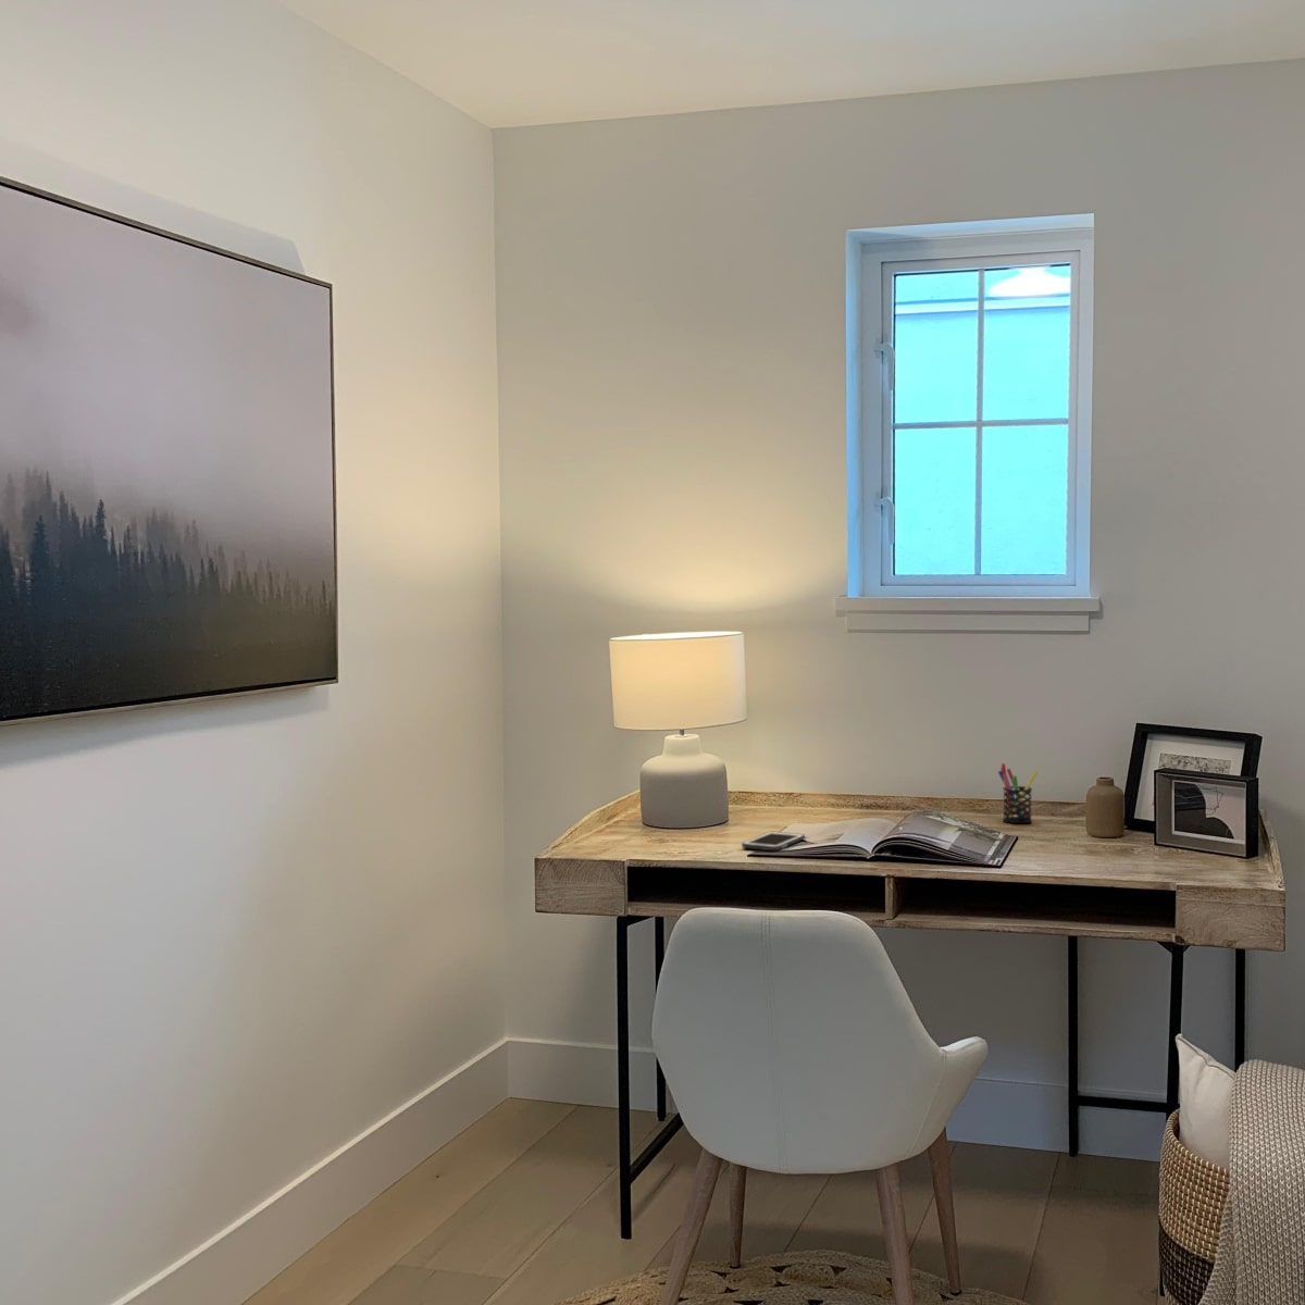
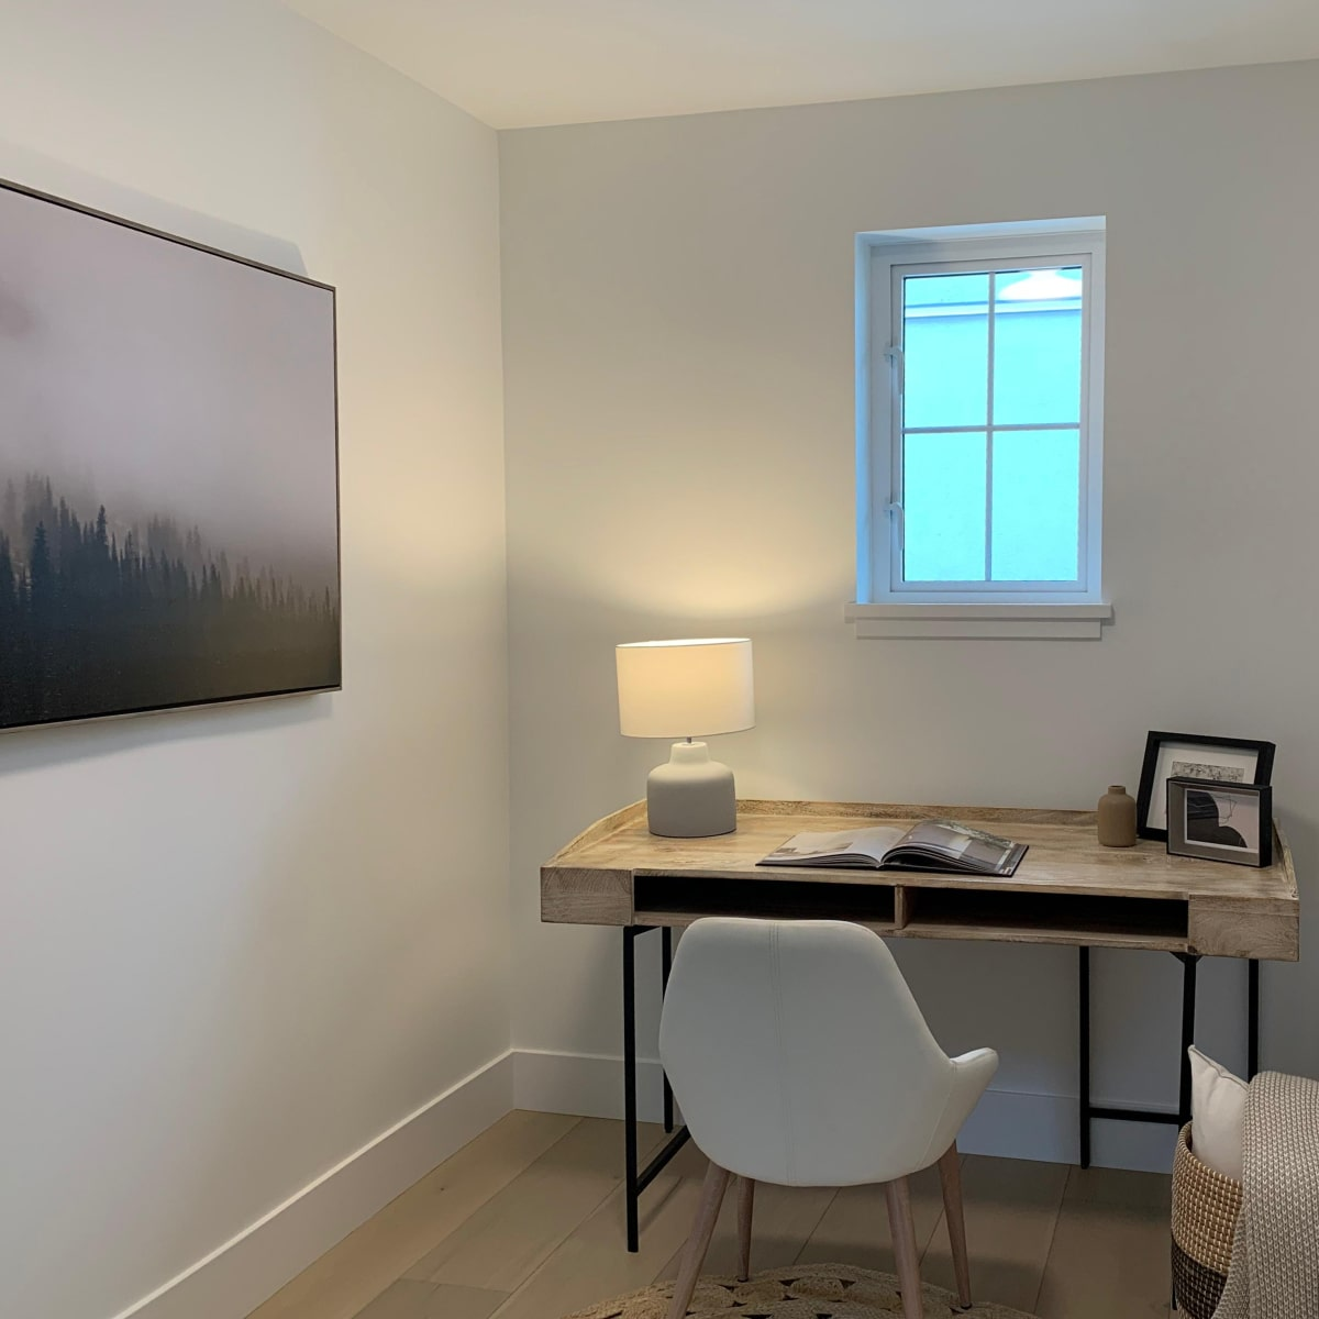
- pen holder [997,762,1039,825]
- cell phone [741,831,805,852]
